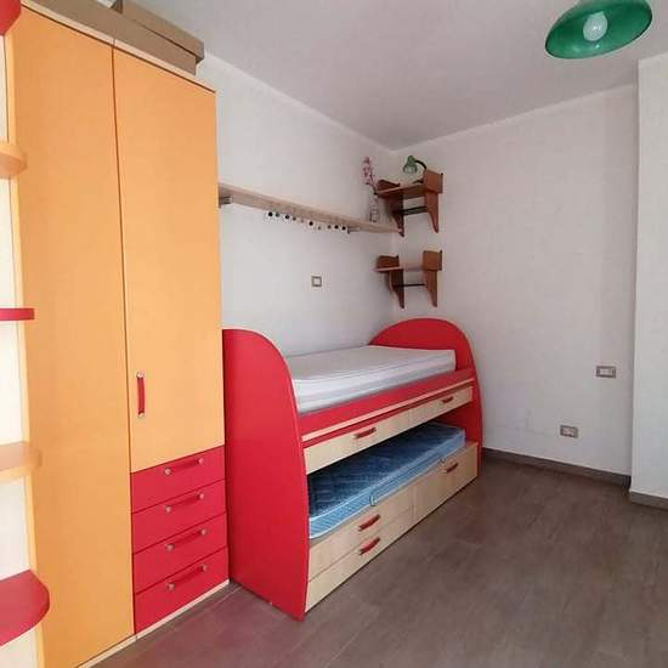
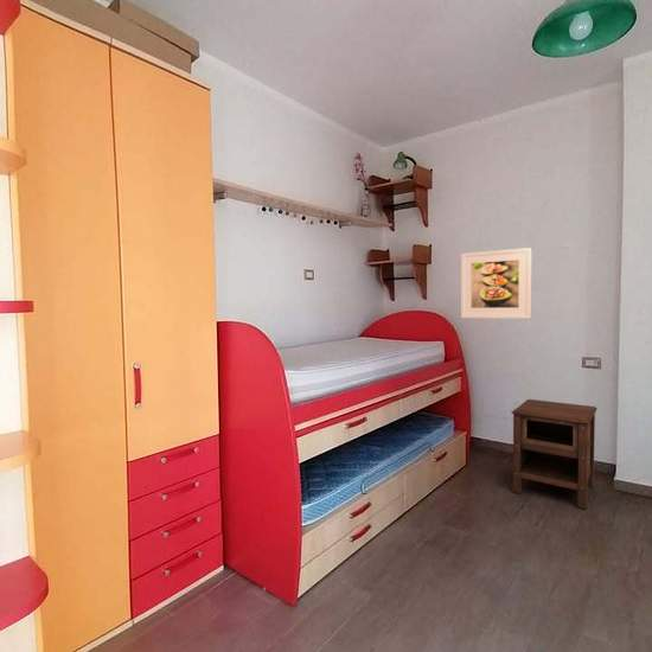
+ nightstand [510,398,599,510]
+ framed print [460,247,532,320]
